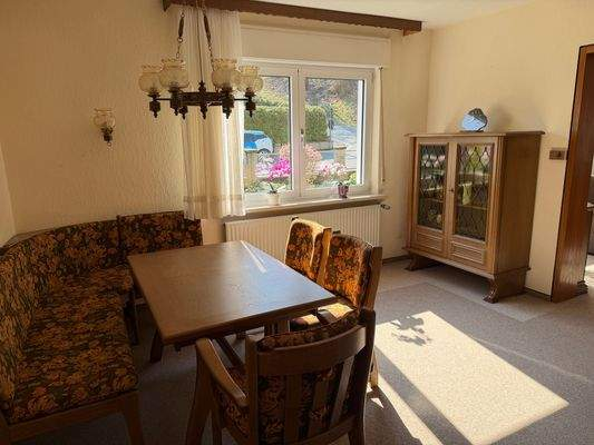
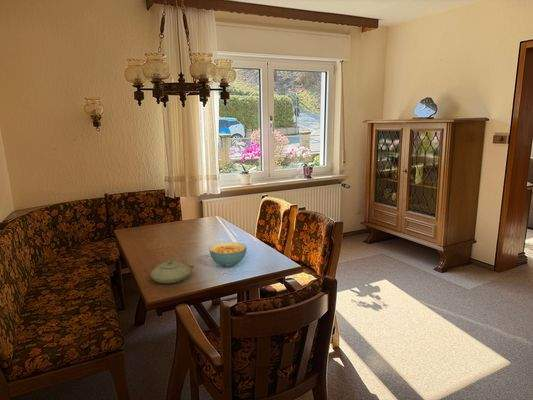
+ teapot [149,249,195,284]
+ cereal bowl [208,241,248,268]
